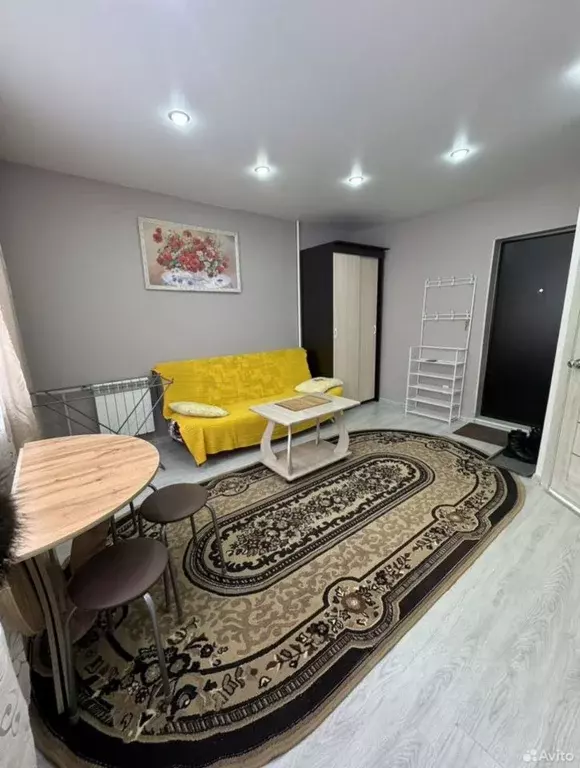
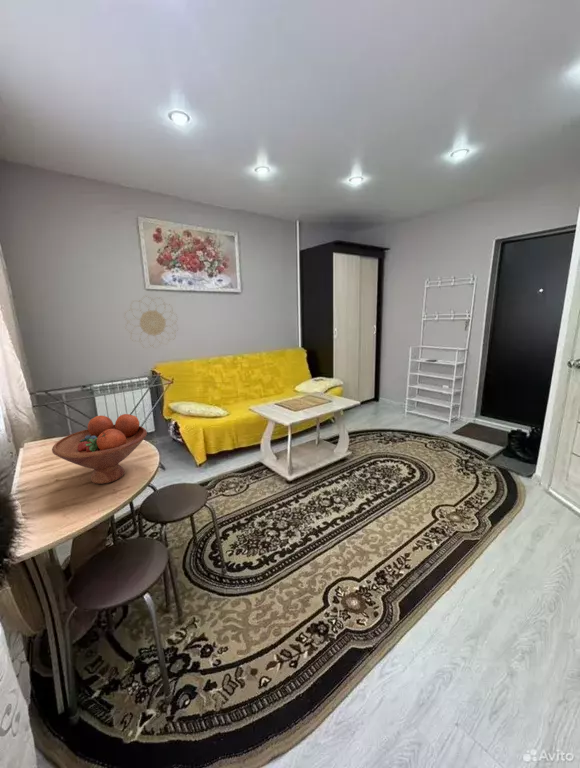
+ decorative wall piece [123,294,179,349]
+ fruit bowl [51,413,148,485]
